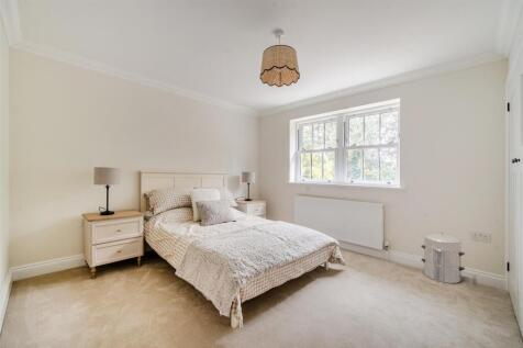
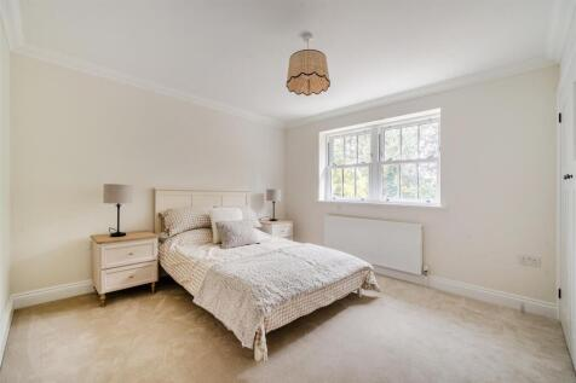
- waste bin [420,232,466,284]
